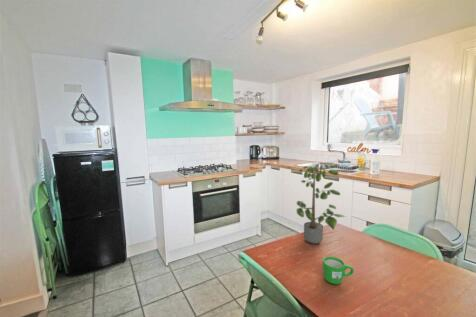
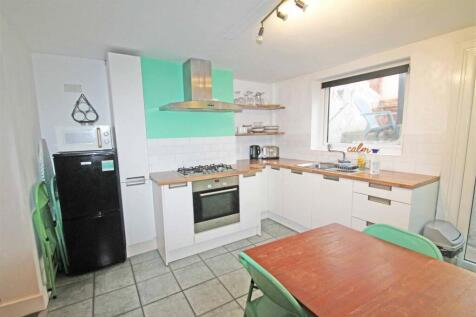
- mug [322,256,355,285]
- potted plant [295,163,348,245]
